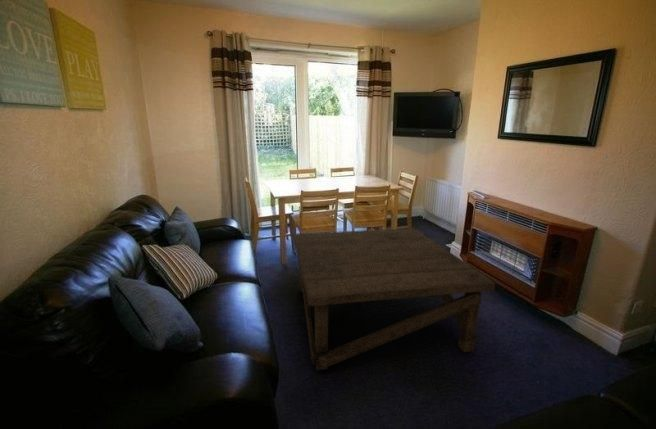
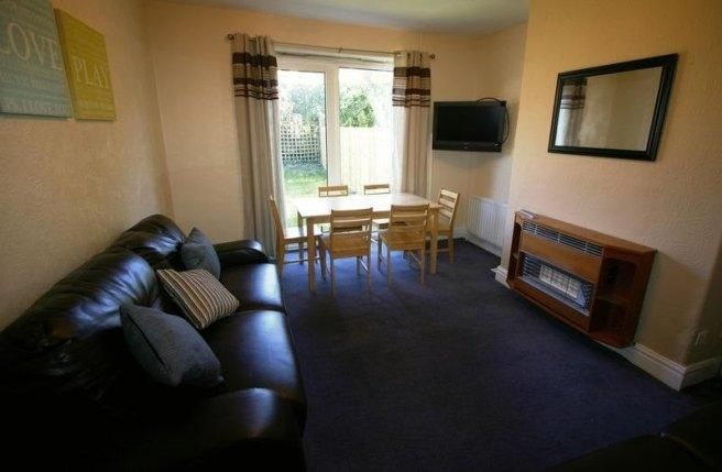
- coffee table [292,227,496,371]
